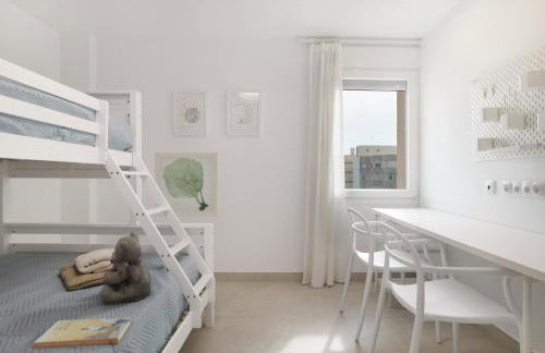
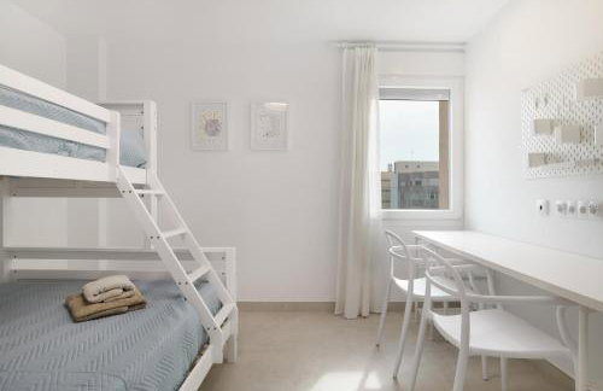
- teddy bear [99,231,153,306]
- wall art [154,151,219,218]
- book [33,316,133,350]
